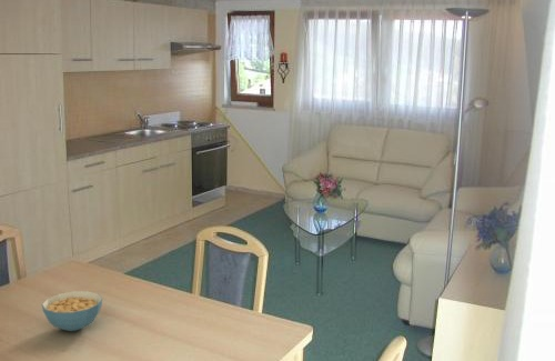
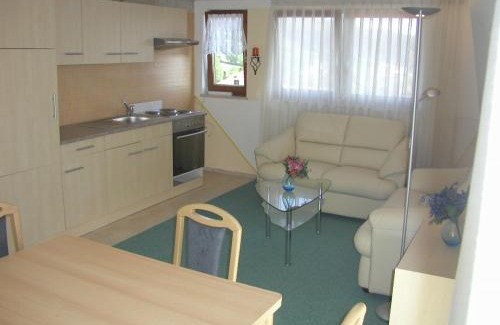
- cereal bowl [41,290,103,332]
